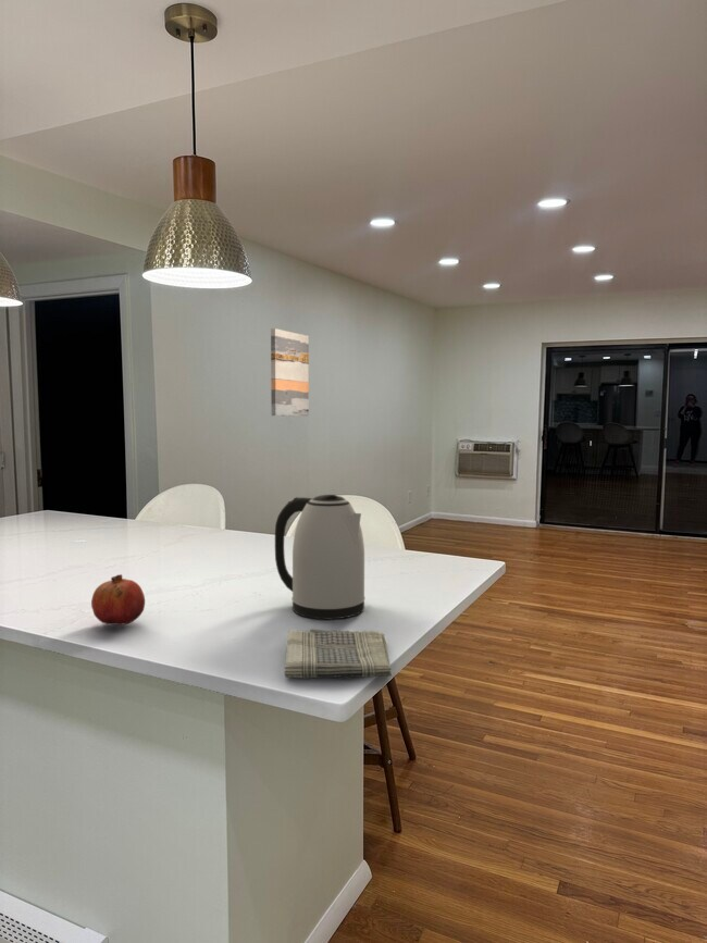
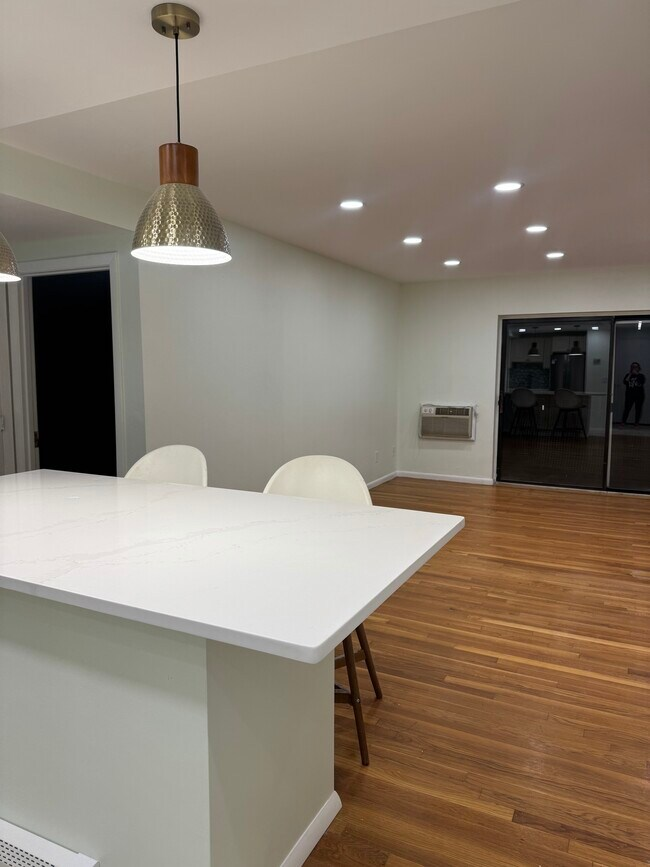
- fruit [90,573,146,626]
- dish towel [283,629,393,679]
- kettle [274,494,367,620]
- wall art [270,327,310,417]
